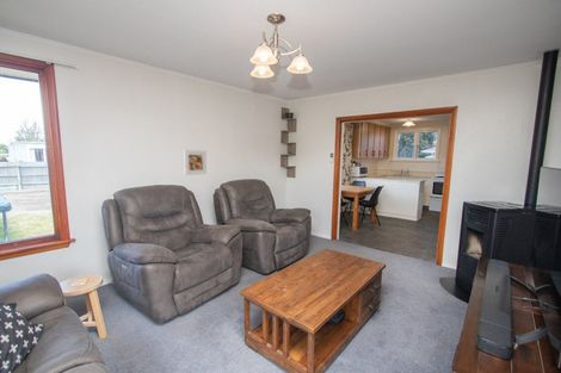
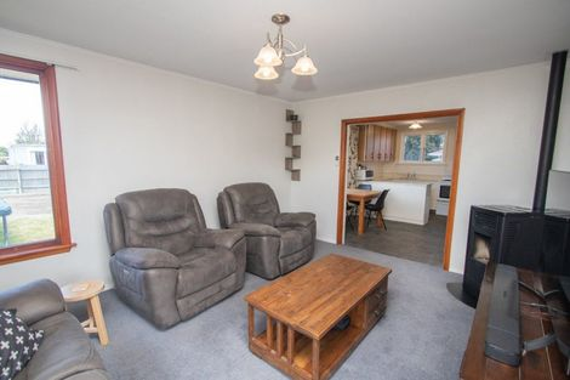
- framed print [183,149,208,176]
